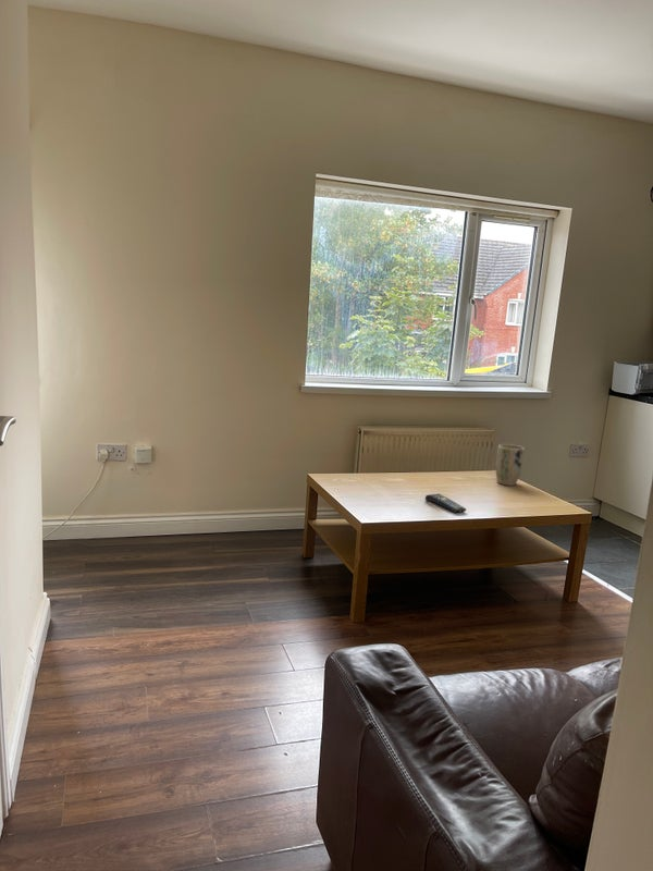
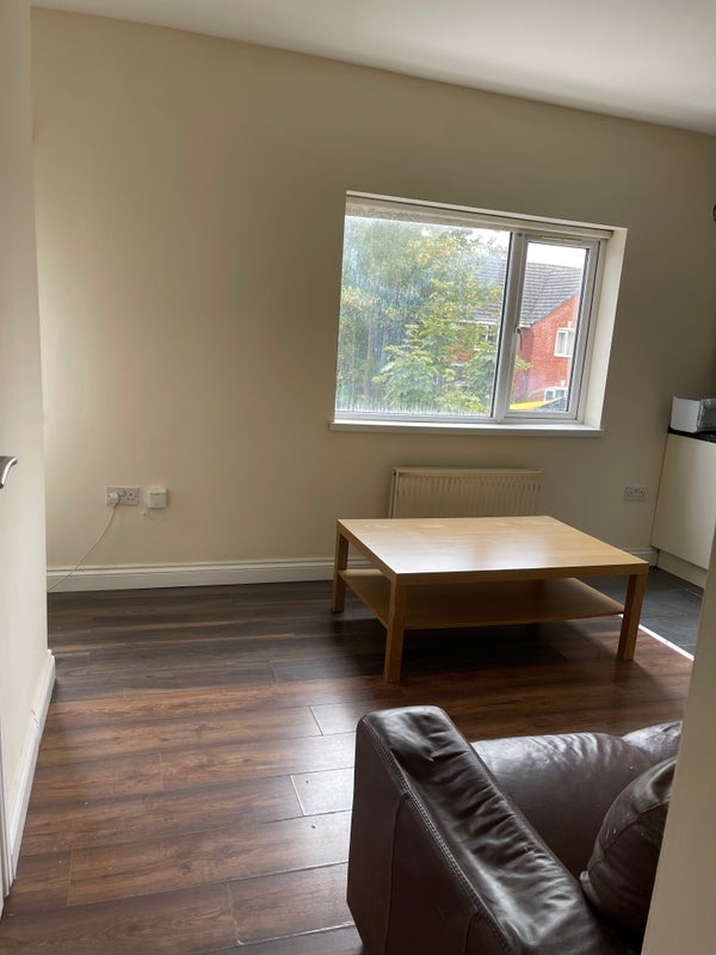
- remote control [424,493,467,514]
- plant pot [495,443,526,487]
